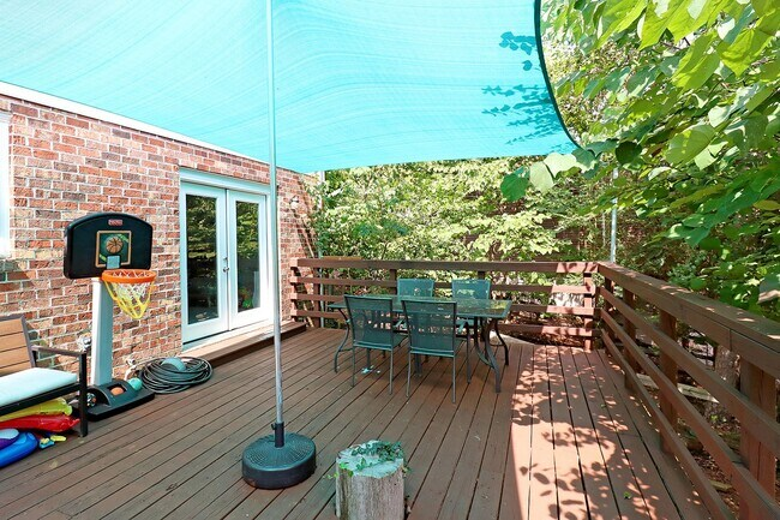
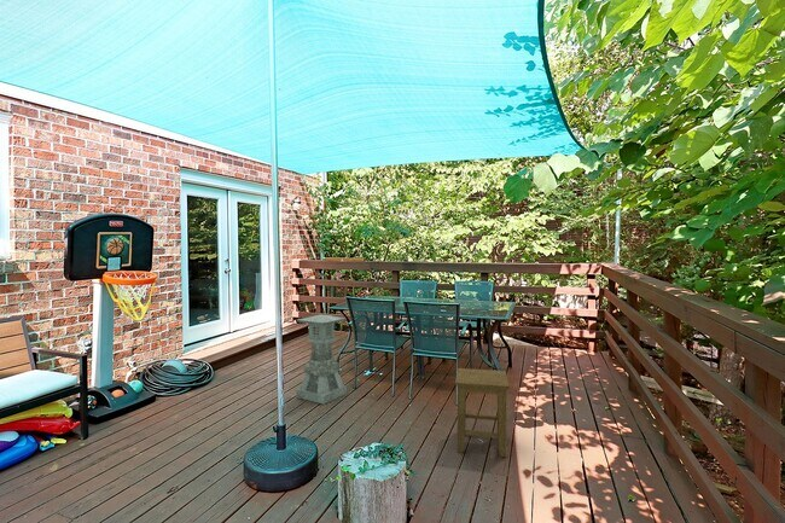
+ lantern [296,314,348,406]
+ stool [454,367,511,458]
